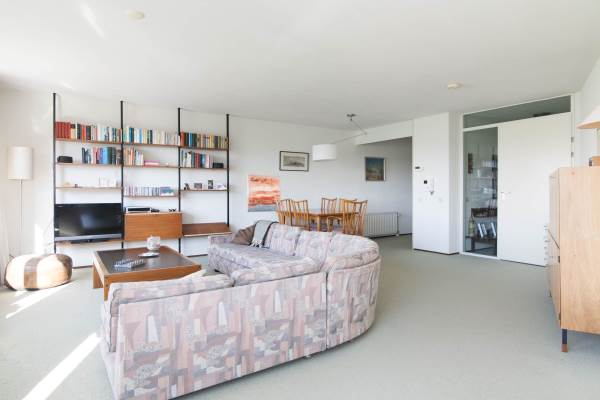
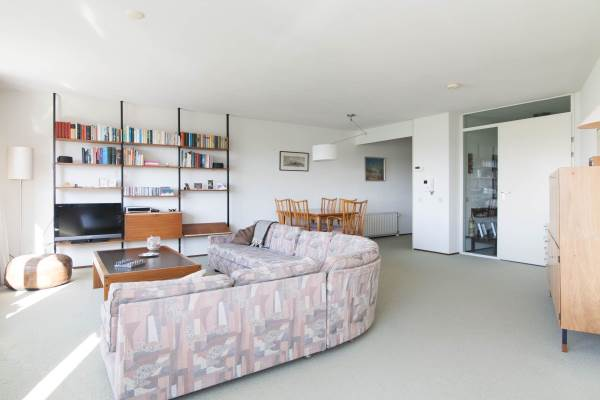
- wall art [246,174,281,213]
